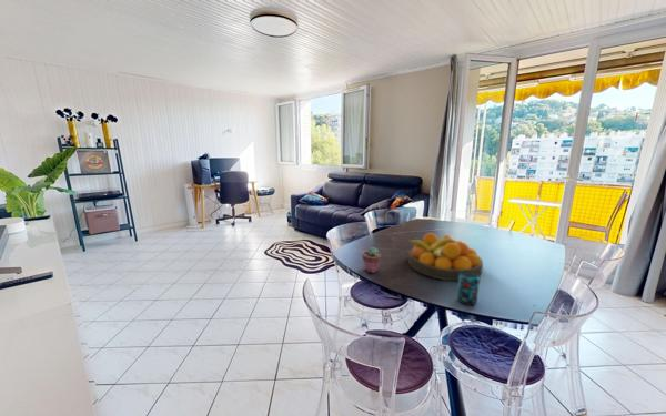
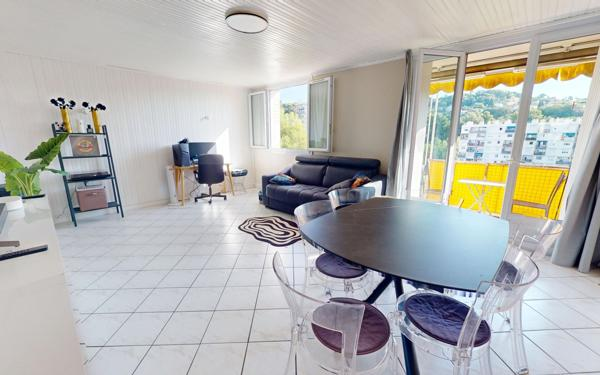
- beverage can [456,270,481,306]
- fruit bowl [407,232,484,282]
- potted succulent [362,246,382,274]
